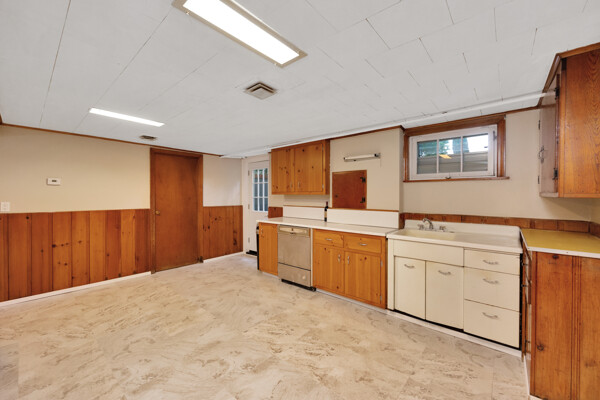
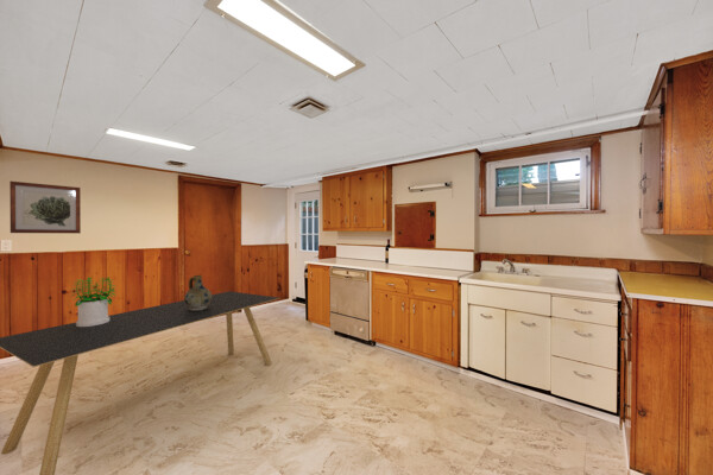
+ ceramic jug [183,274,213,310]
+ wall art [8,180,82,234]
+ dining table [0,290,280,475]
+ potted plant [70,276,118,327]
